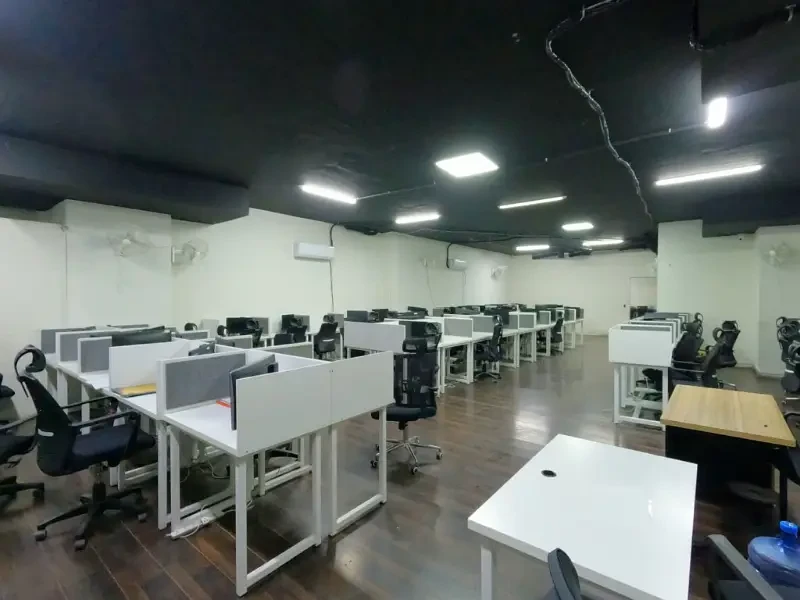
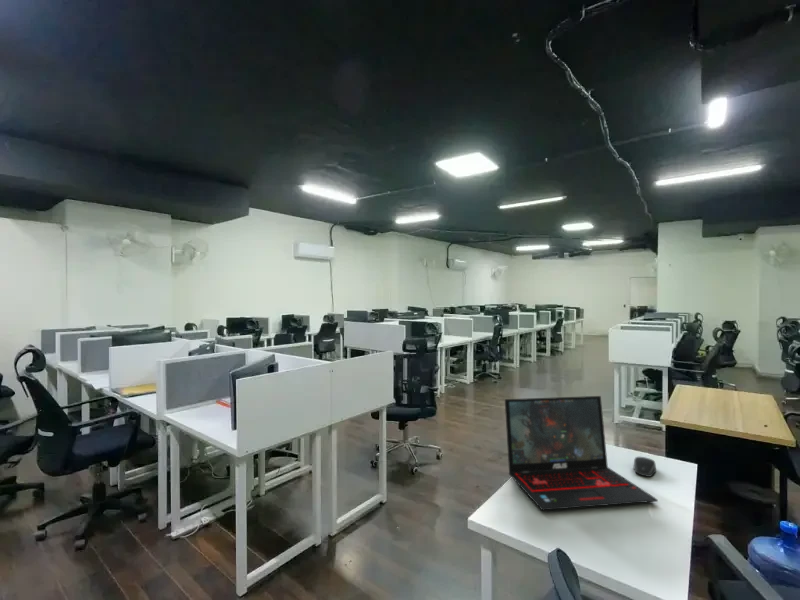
+ computer mouse [633,456,657,478]
+ laptop [504,395,659,511]
